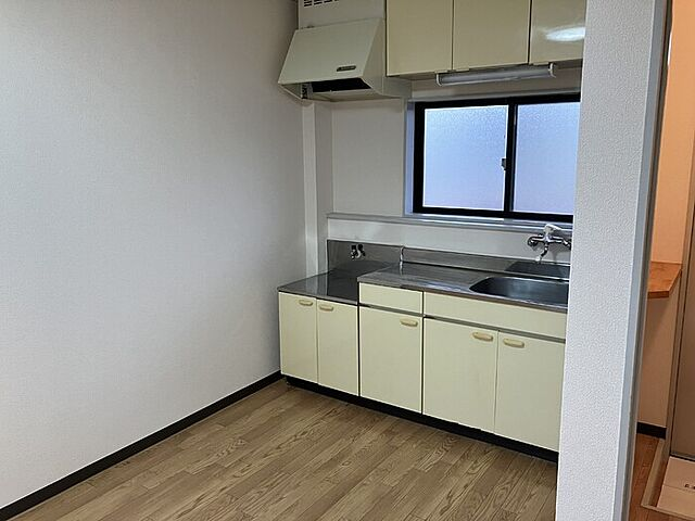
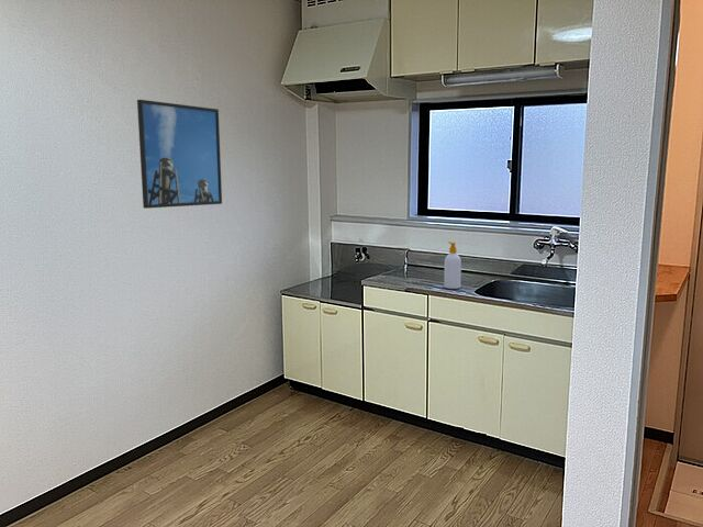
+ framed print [136,99,223,210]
+ soap bottle [443,240,462,290]
